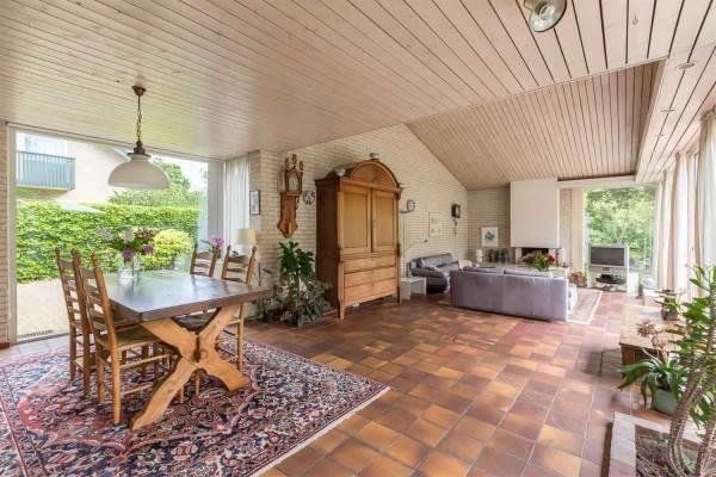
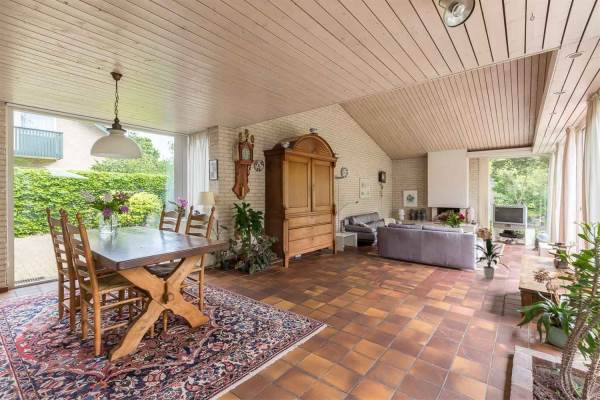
+ indoor plant [472,236,511,280]
